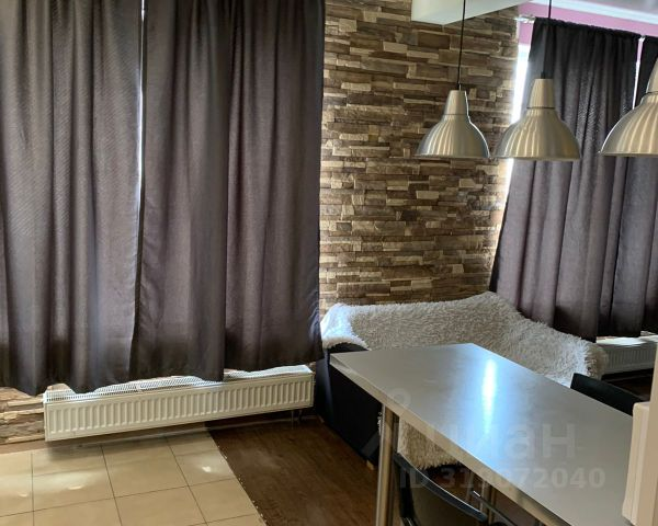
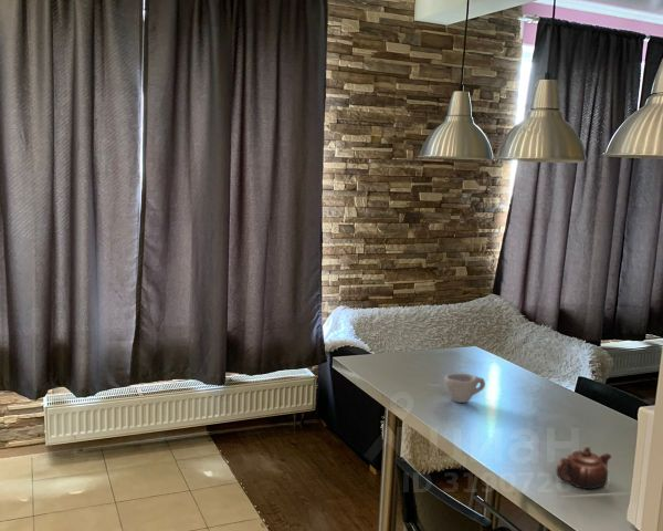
+ cup [443,372,486,404]
+ teapot [556,446,612,490]
